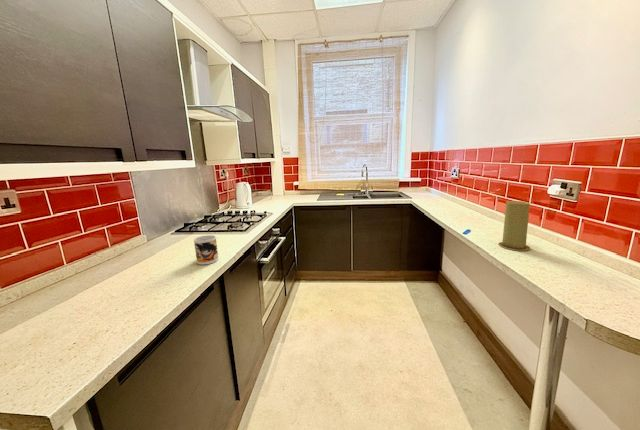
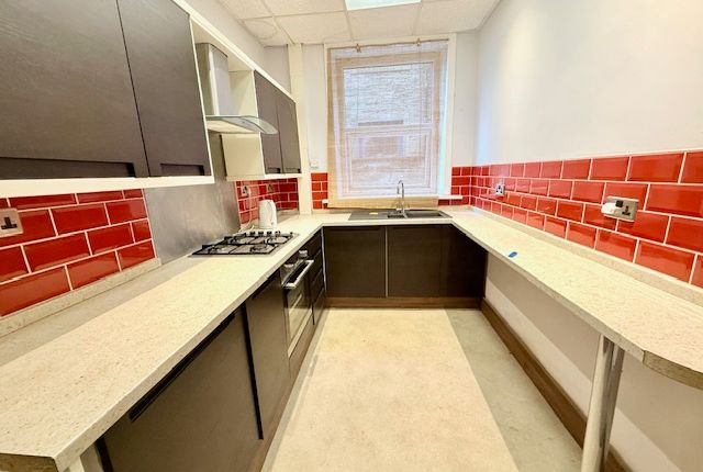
- mug [193,234,220,266]
- candle [497,200,531,252]
